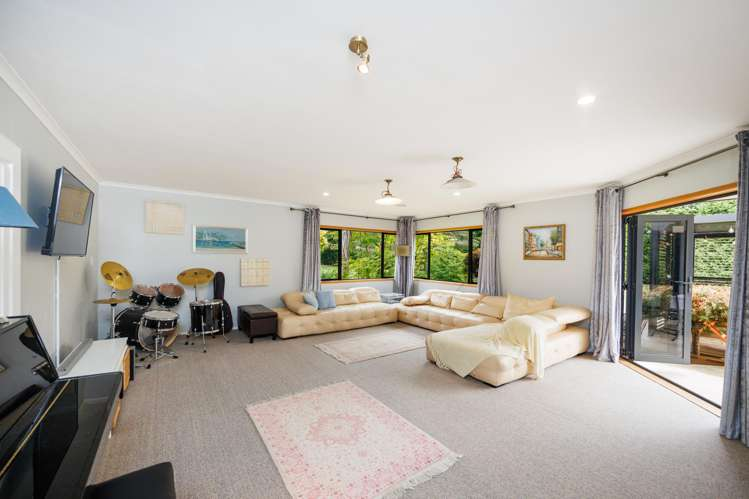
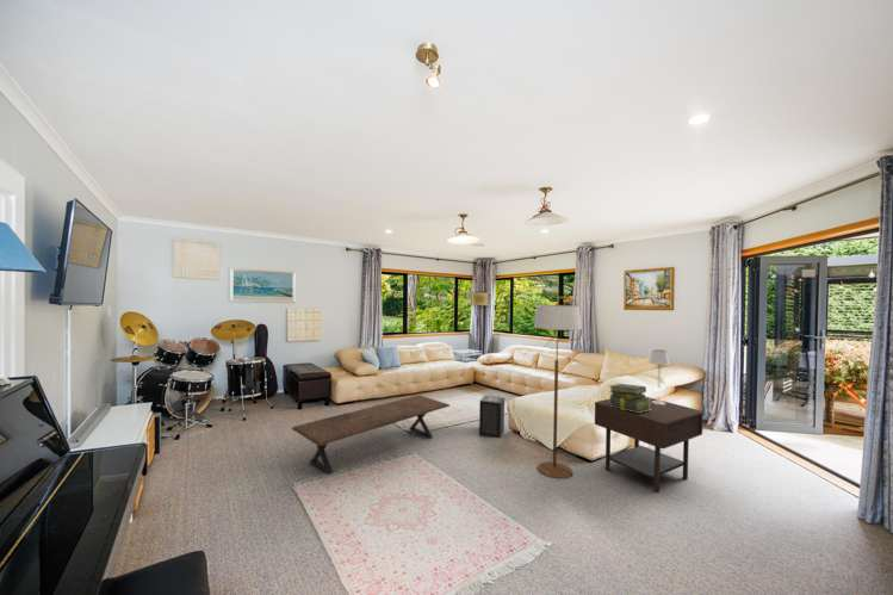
+ floor lamp [533,296,583,479]
+ stack of books [608,383,652,413]
+ side table [594,396,705,494]
+ coffee table [290,393,451,476]
+ table lamp [647,348,671,405]
+ speaker [478,395,506,439]
